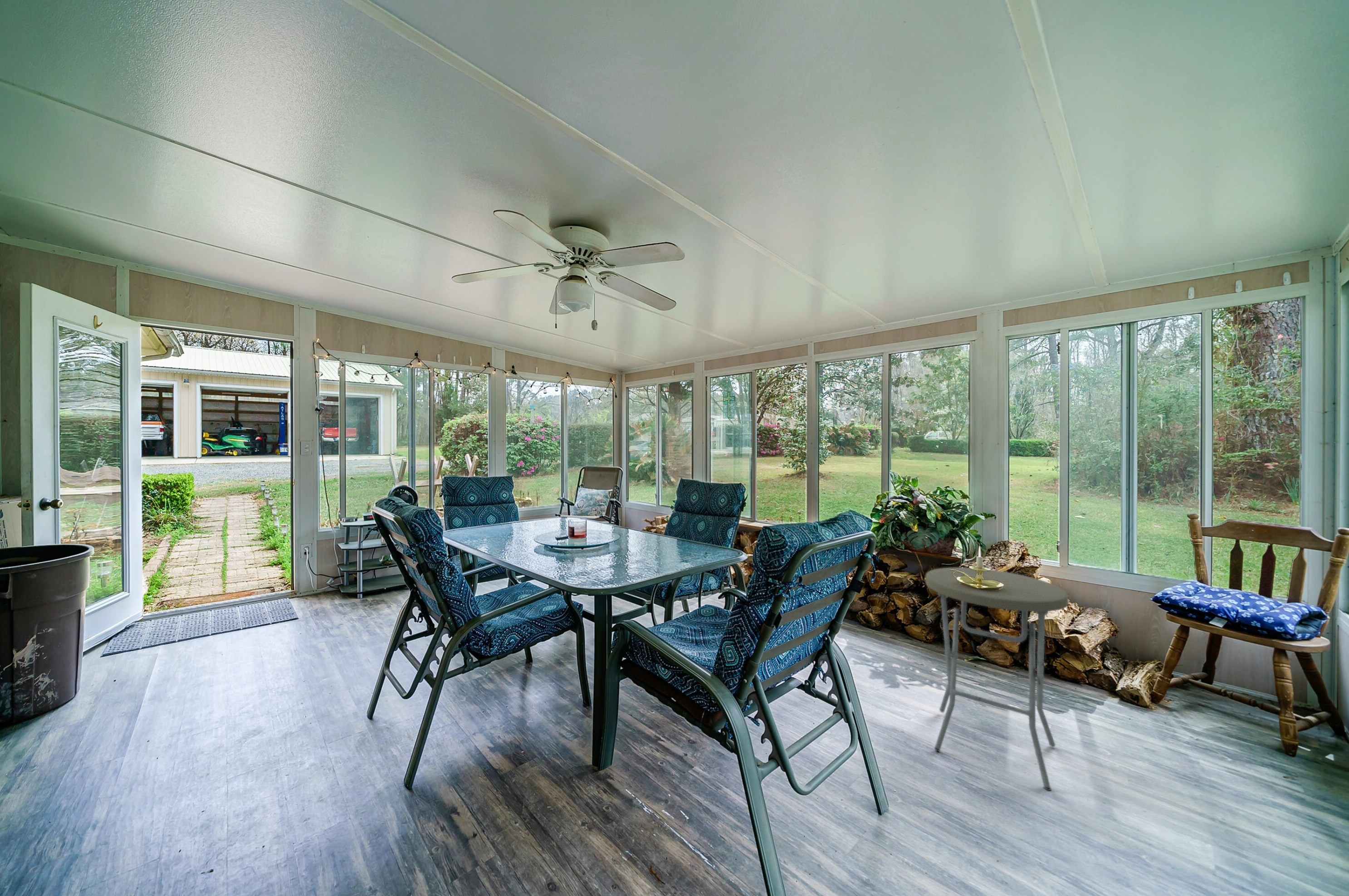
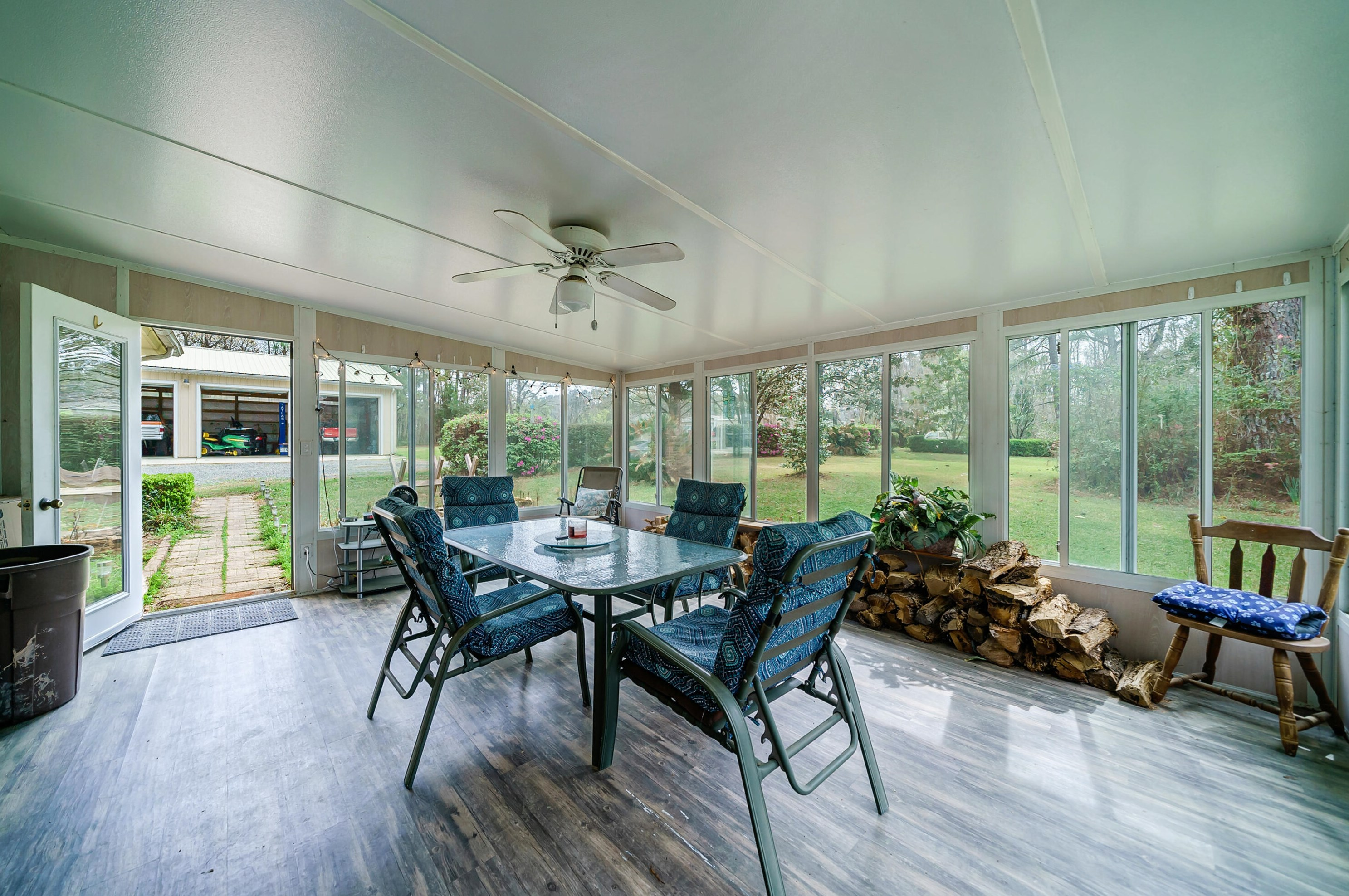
- side table [925,567,1069,791]
- candle holder [949,546,1004,590]
